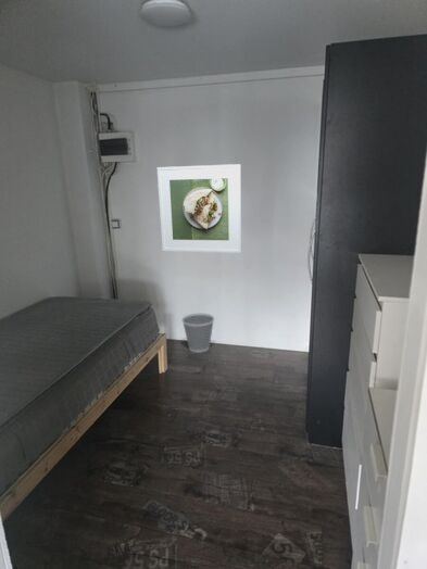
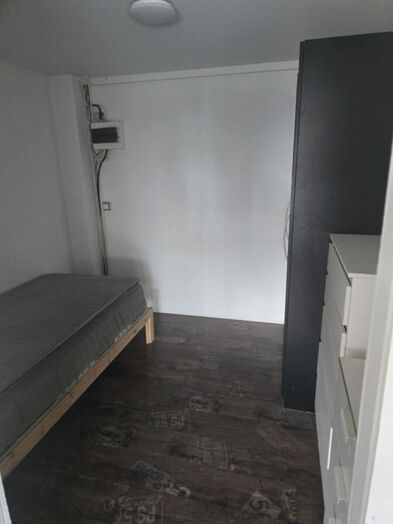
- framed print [156,163,242,254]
- wastebasket [180,312,215,354]
